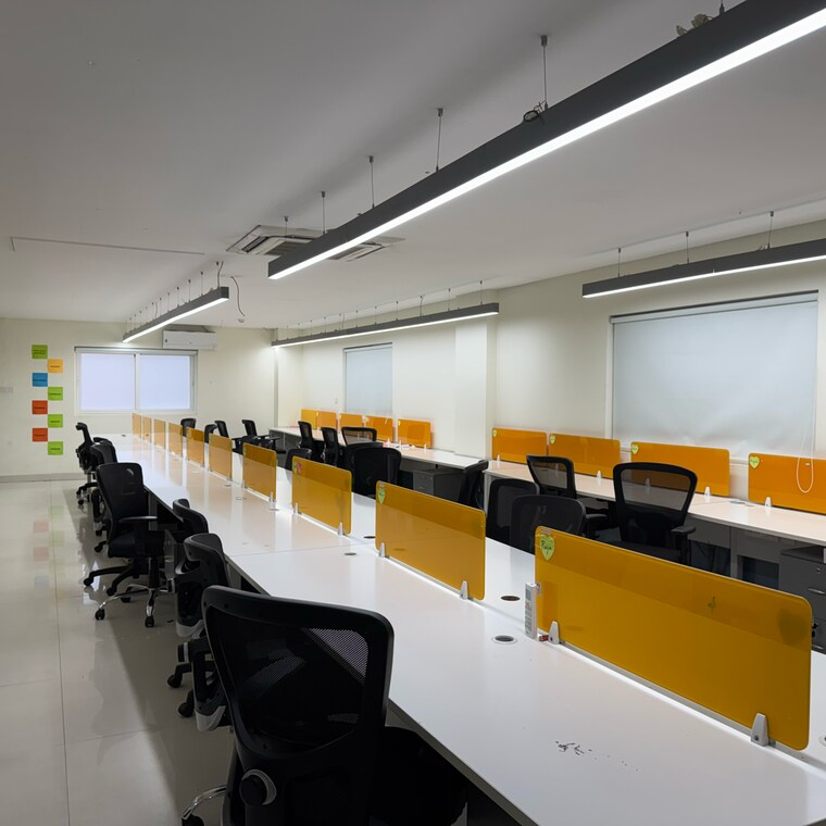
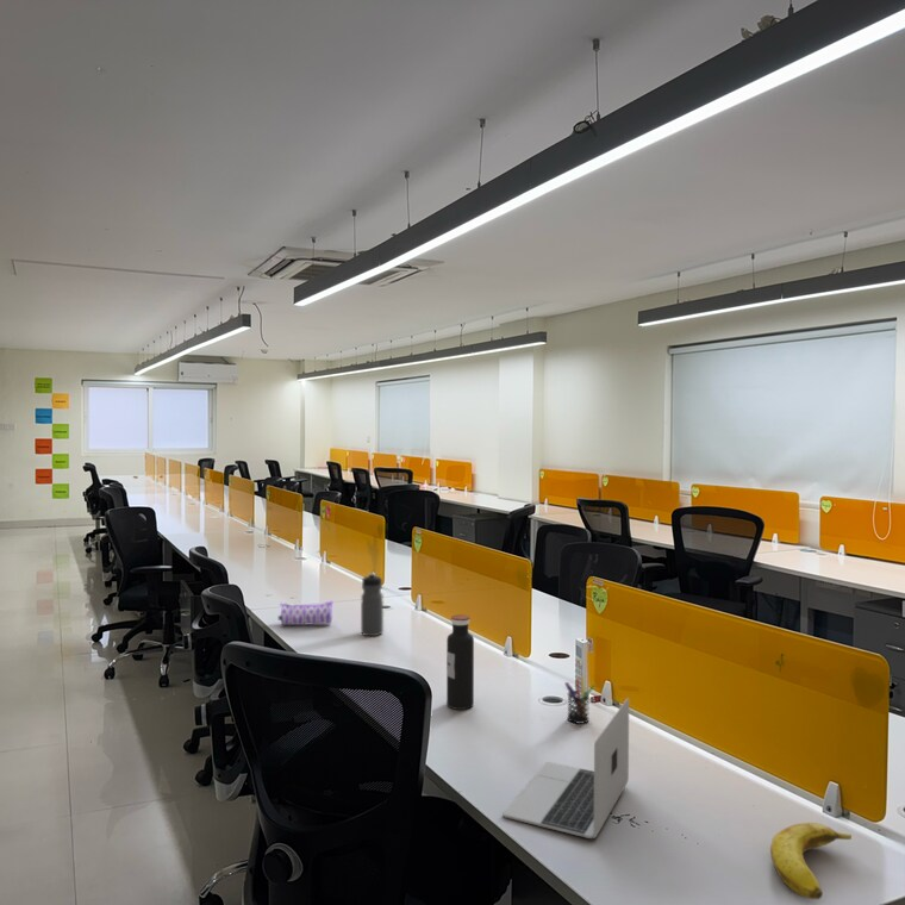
+ water bottle [445,613,475,711]
+ pen holder [563,675,597,725]
+ banana [769,822,853,900]
+ laptop [501,697,630,840]
+ pencil case [277,600,335,626]
+ water bottle [360,572,385,637]
